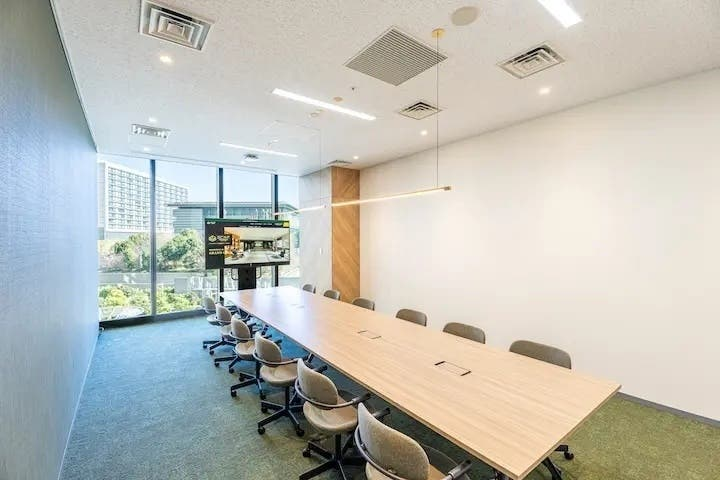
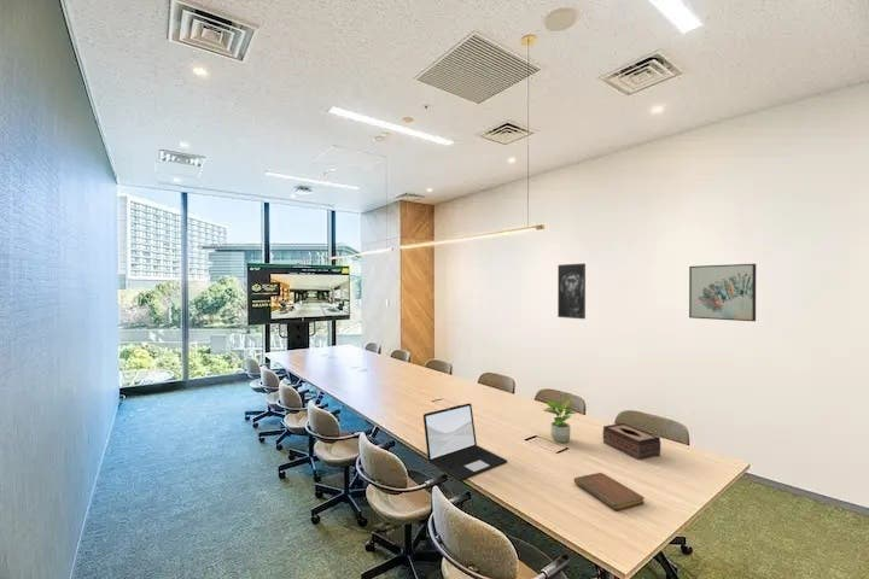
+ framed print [556,262,587,320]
+ potted plant [542,397,577,444]
+ wall art [688,263,757,322]
+ tissue box [602,422,661,461]
+ laptop [422,402,508,481]
+ notebook [573,472,646,511]
